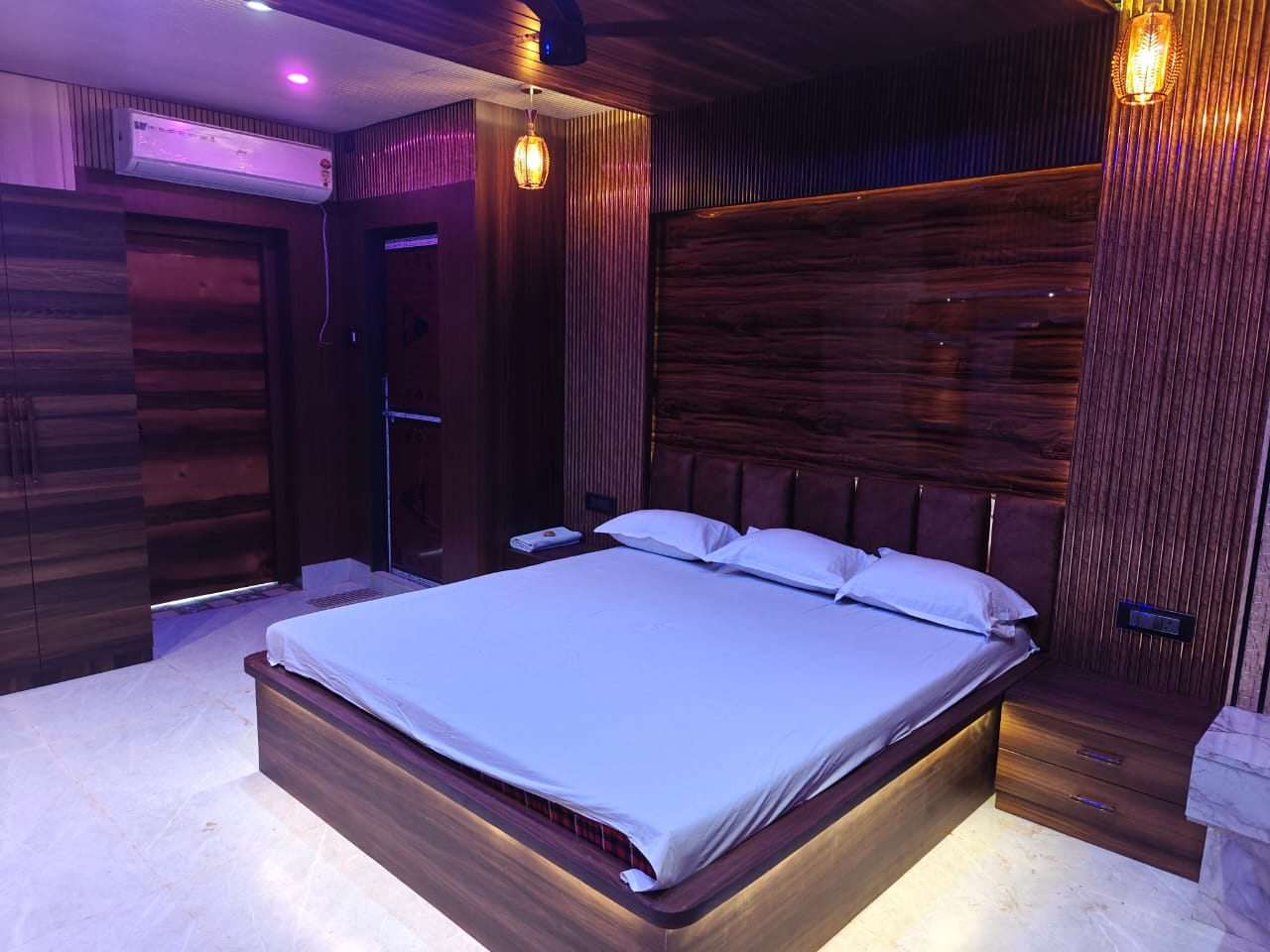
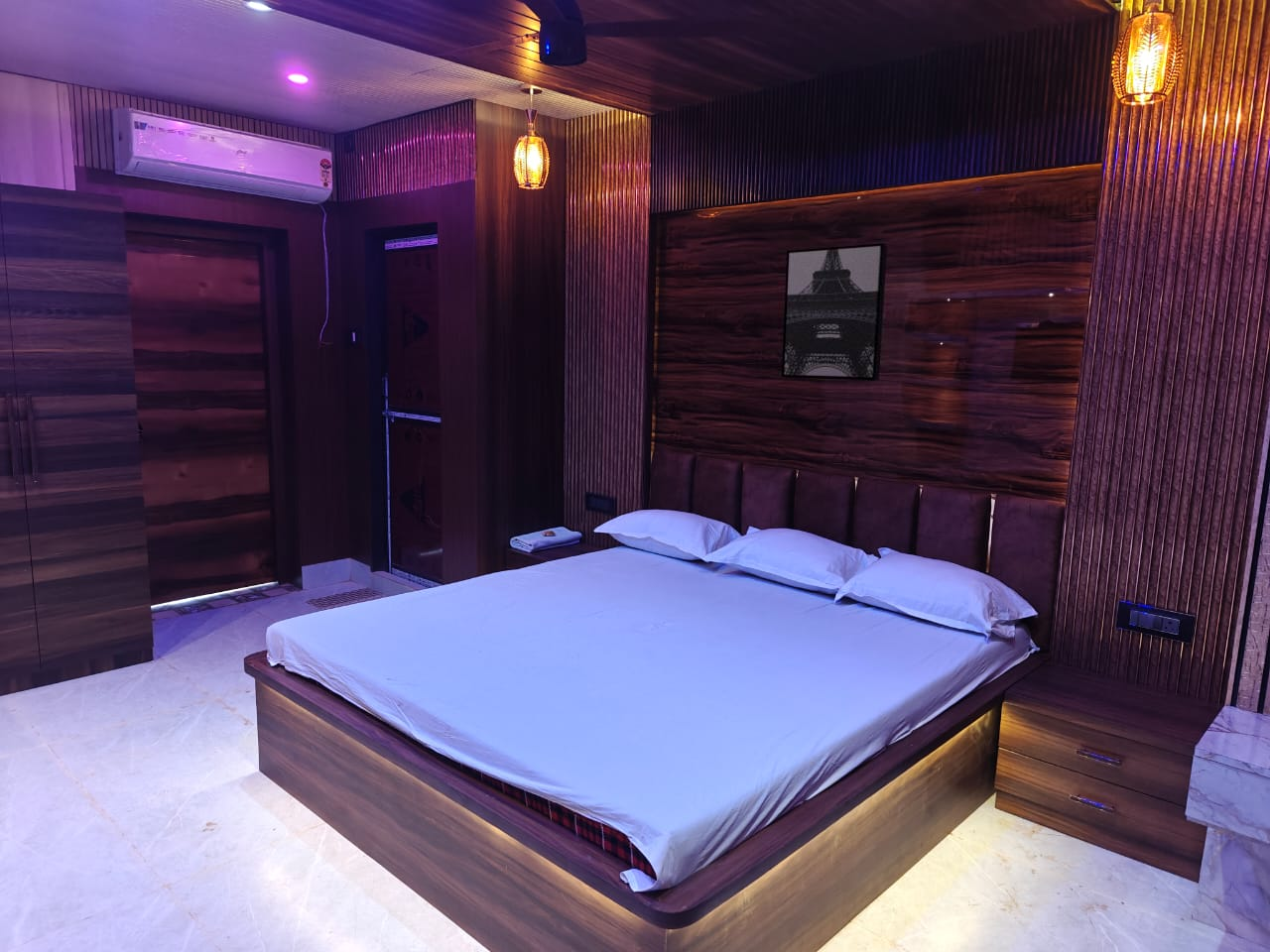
+ wall art [781,242,888,382]
